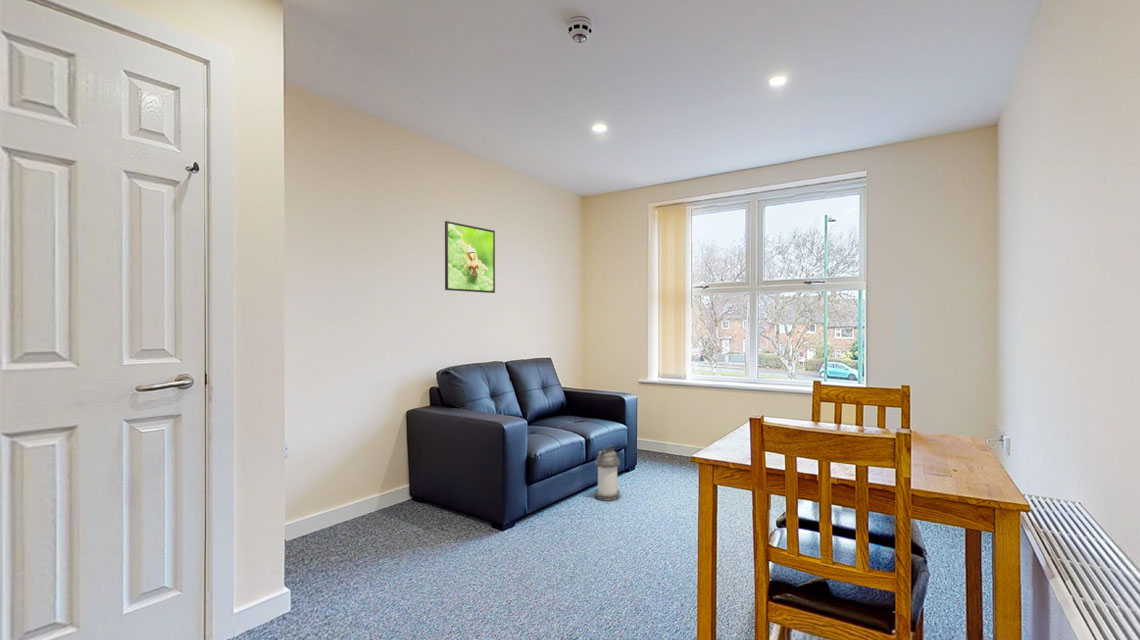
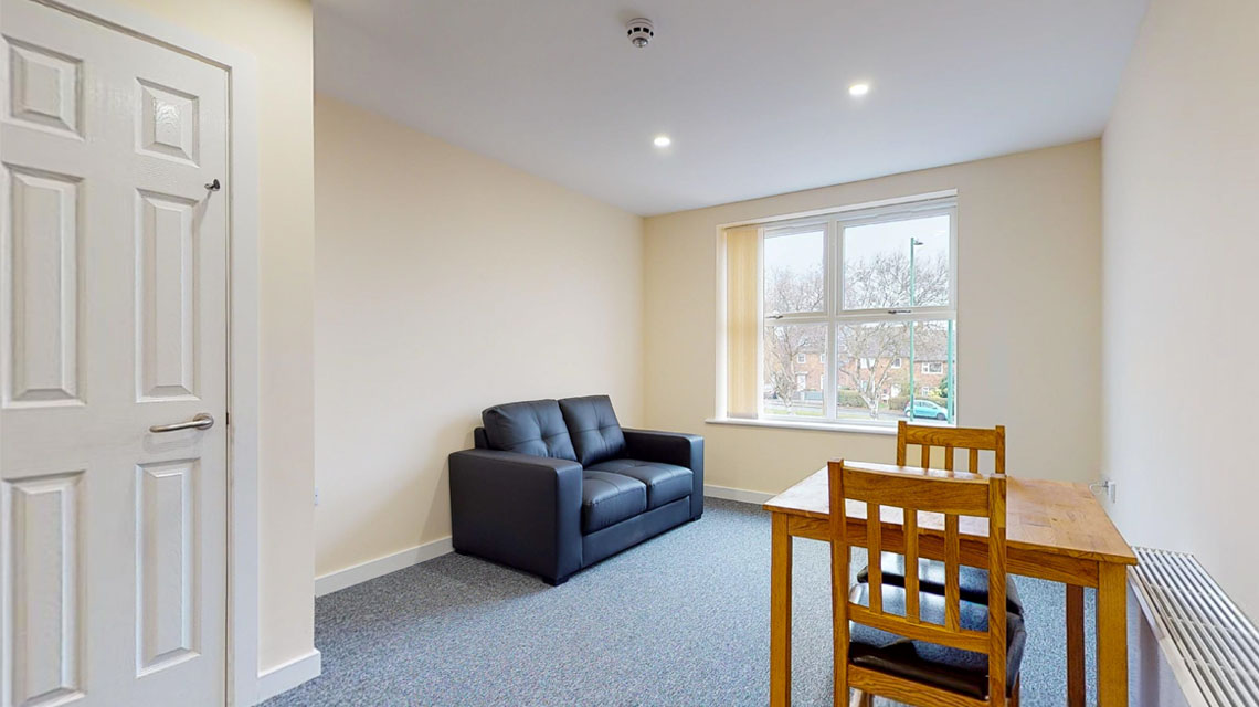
- lantern [594,444,621,502]
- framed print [444,220,496,294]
